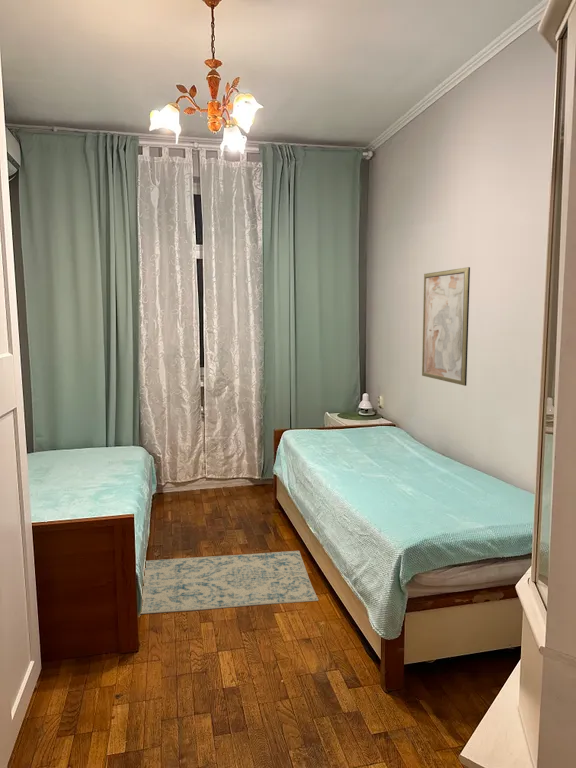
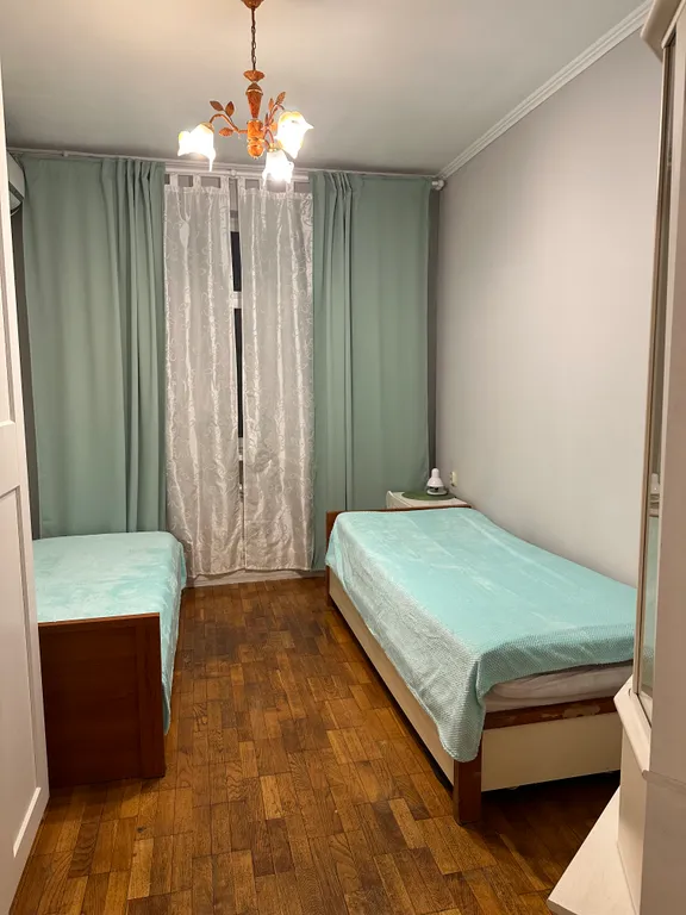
- wall art [421,266,471,387]
- rug [140,550,319,615]
